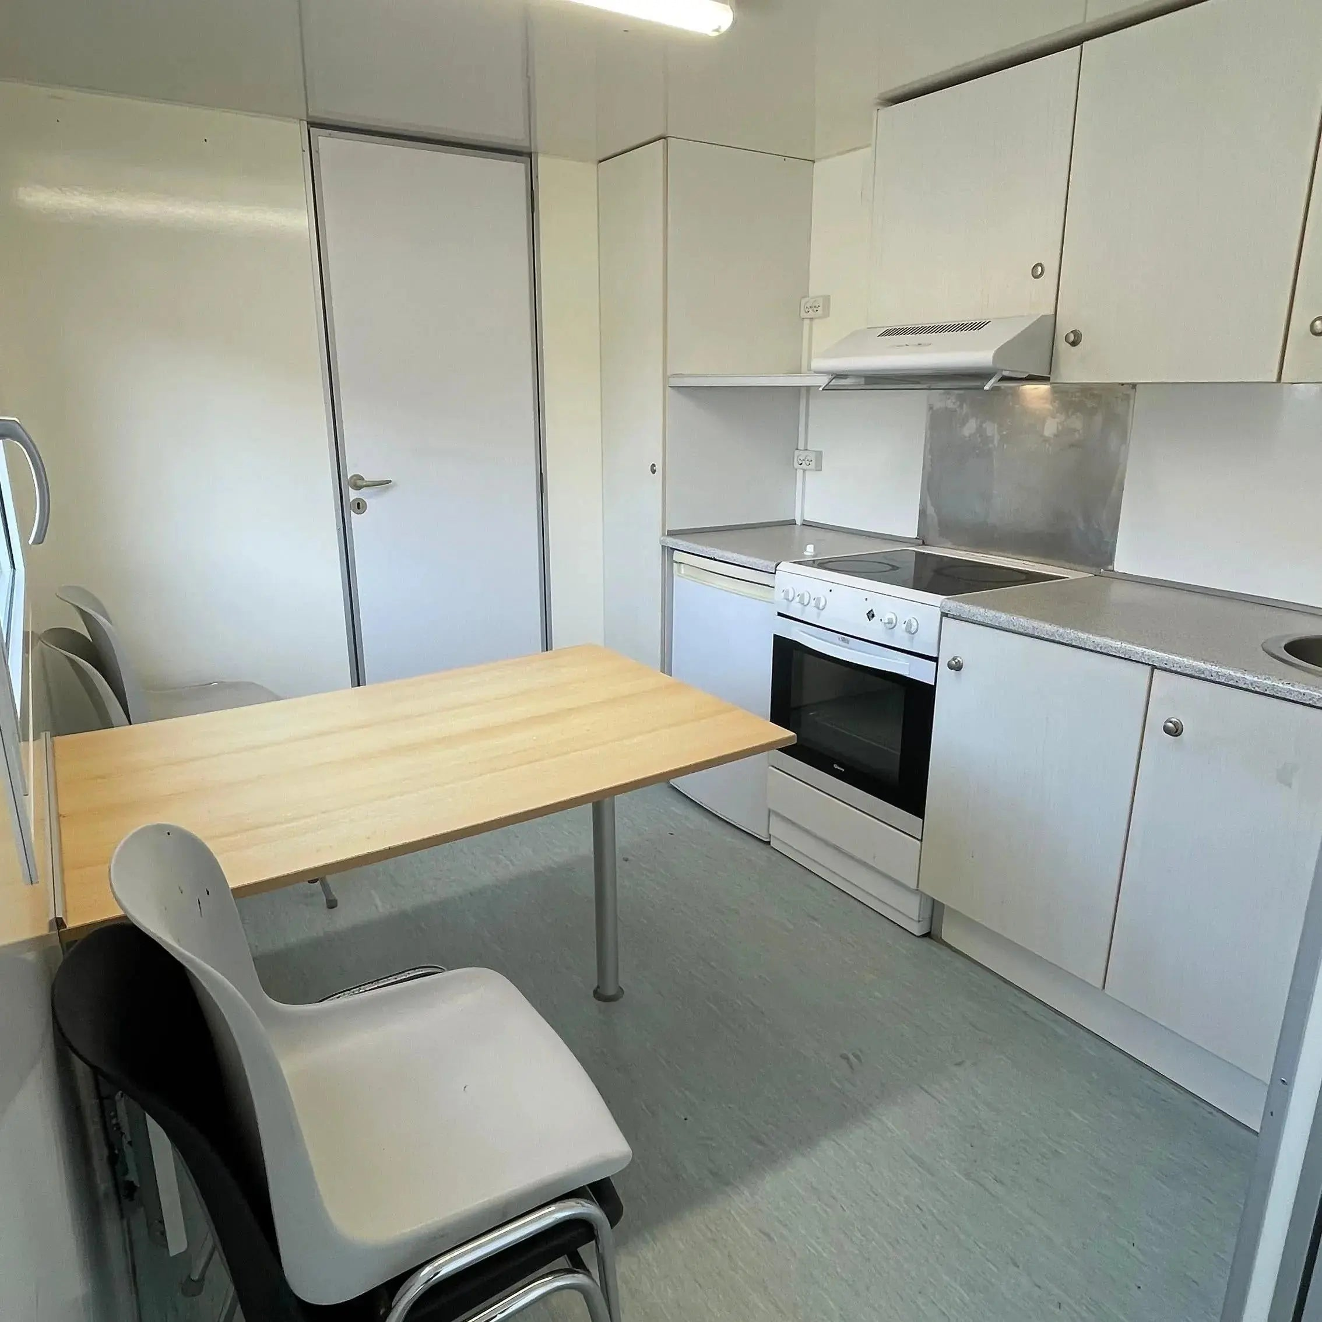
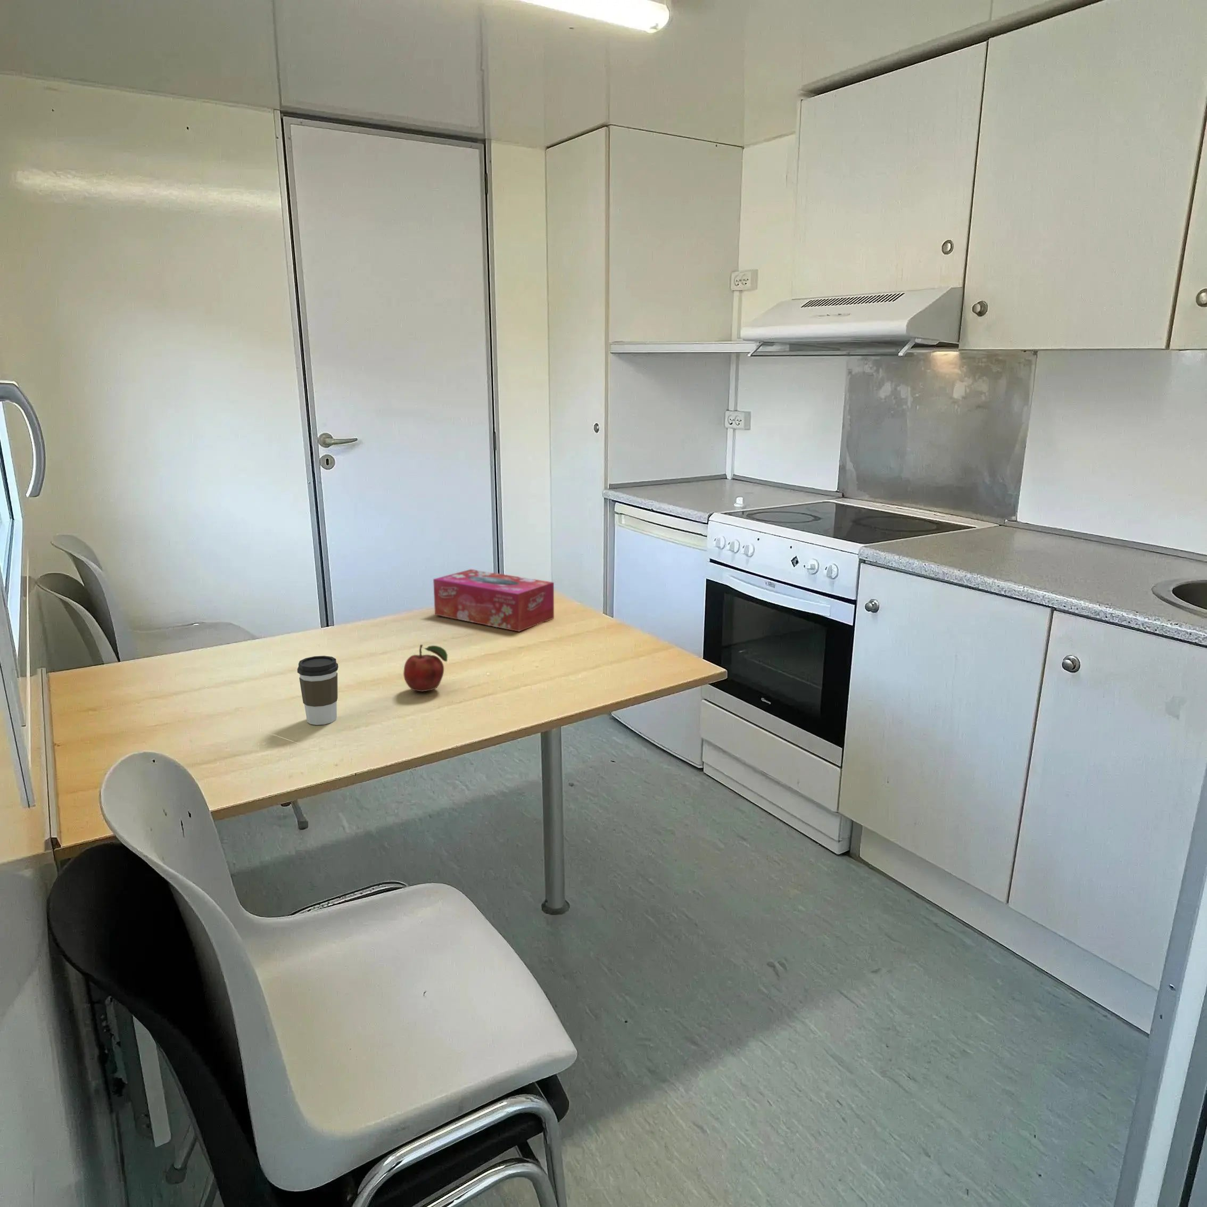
+ fruit [402,644,448,692]
+ tissue box [432,569,555,632]
+ coffee cup [297,655,339,725]
